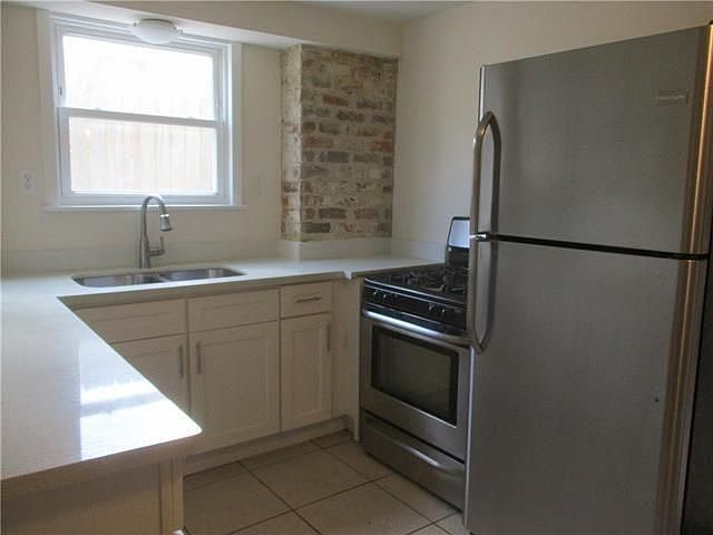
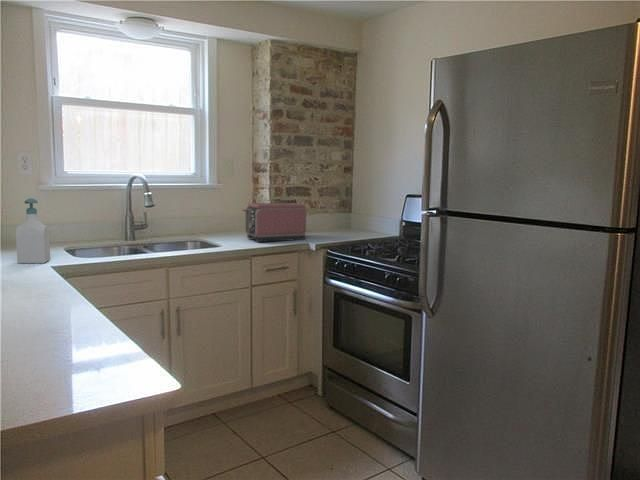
+ soap bottle [15,197,51,264]
+ toaster [241,202,307,243]
